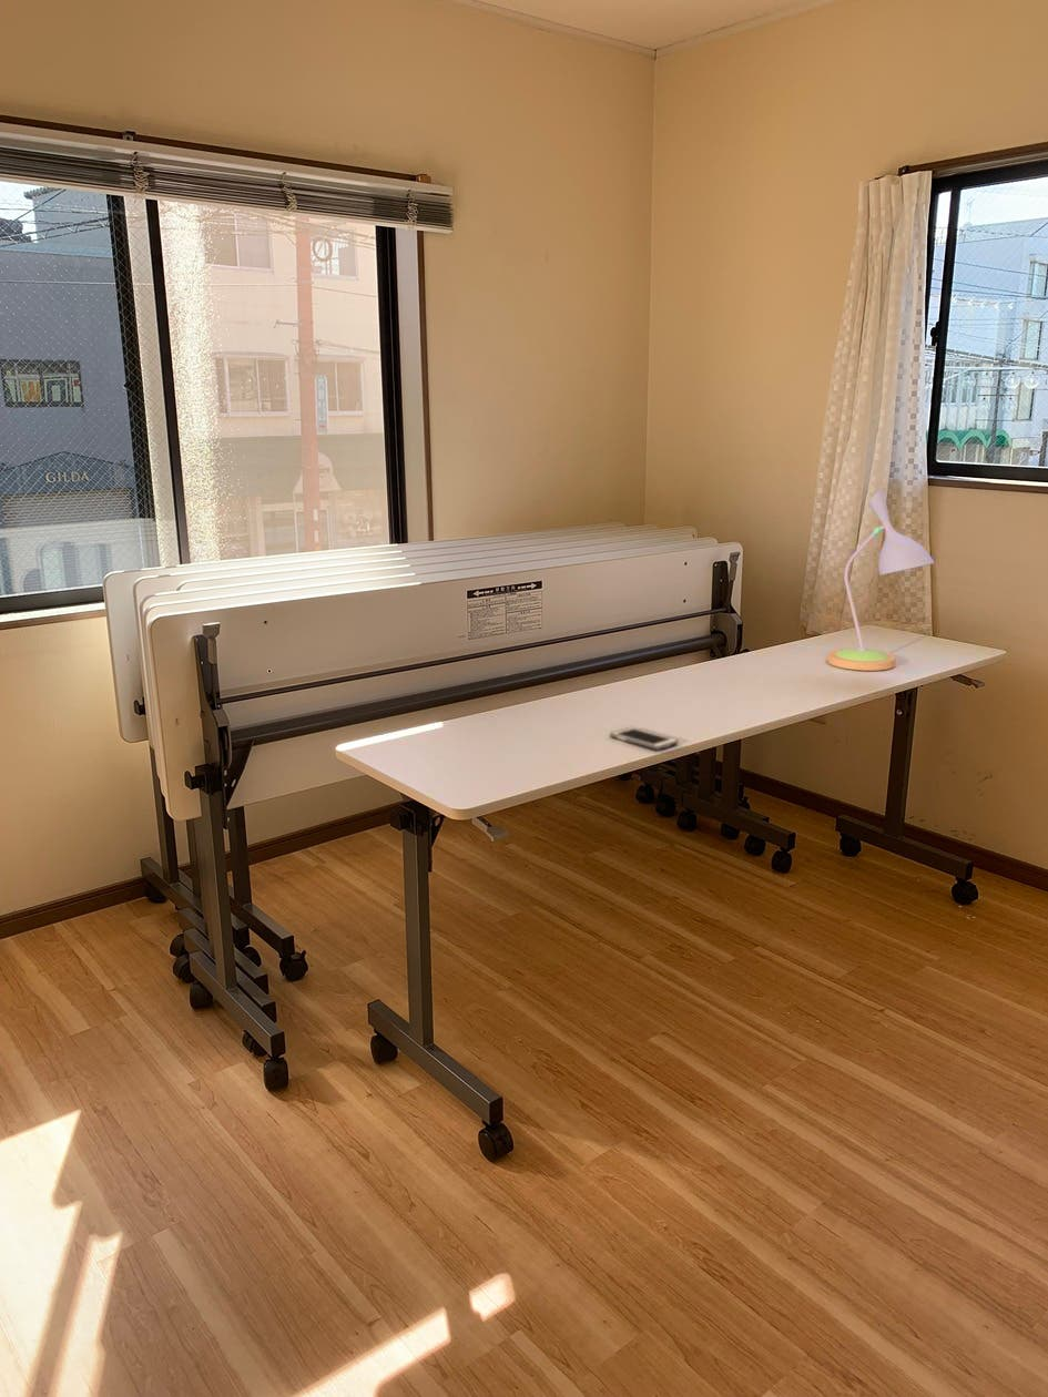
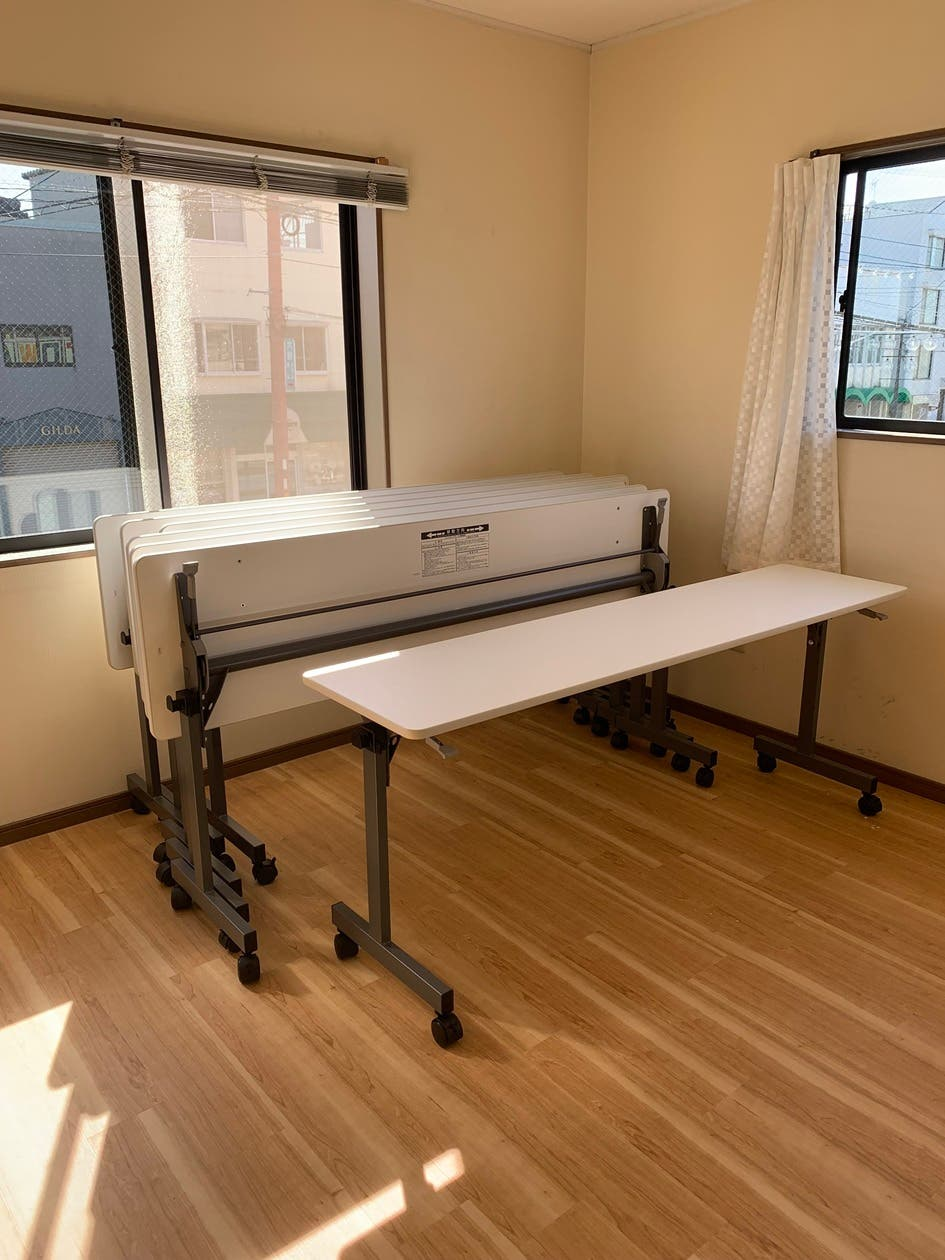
- cell phone [609,726,680,751]
- desk lamp [826,489,936,672]
